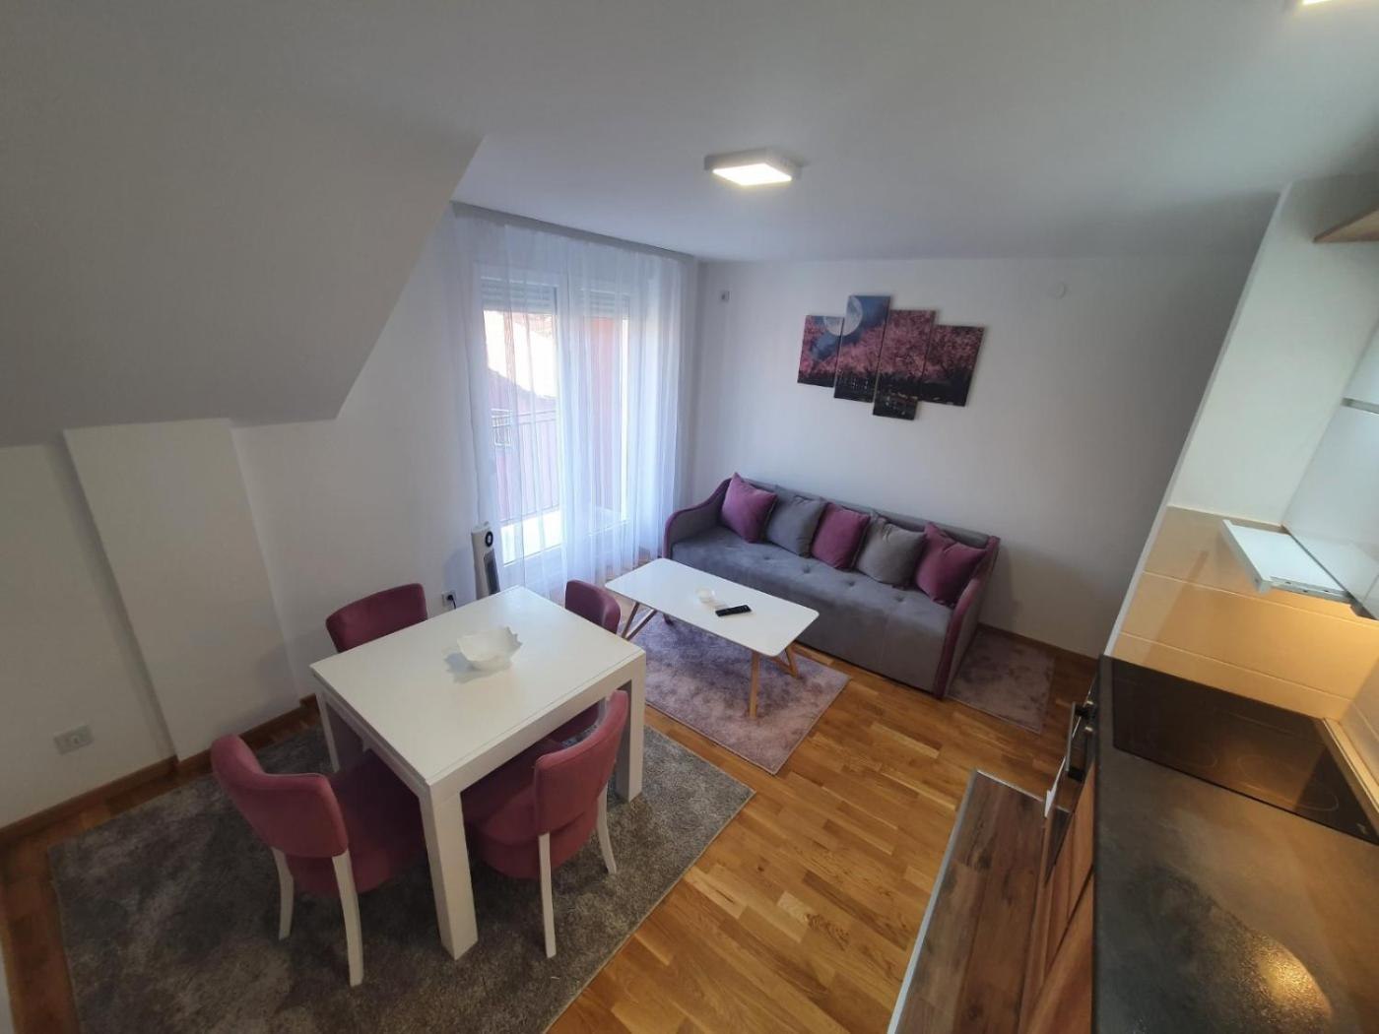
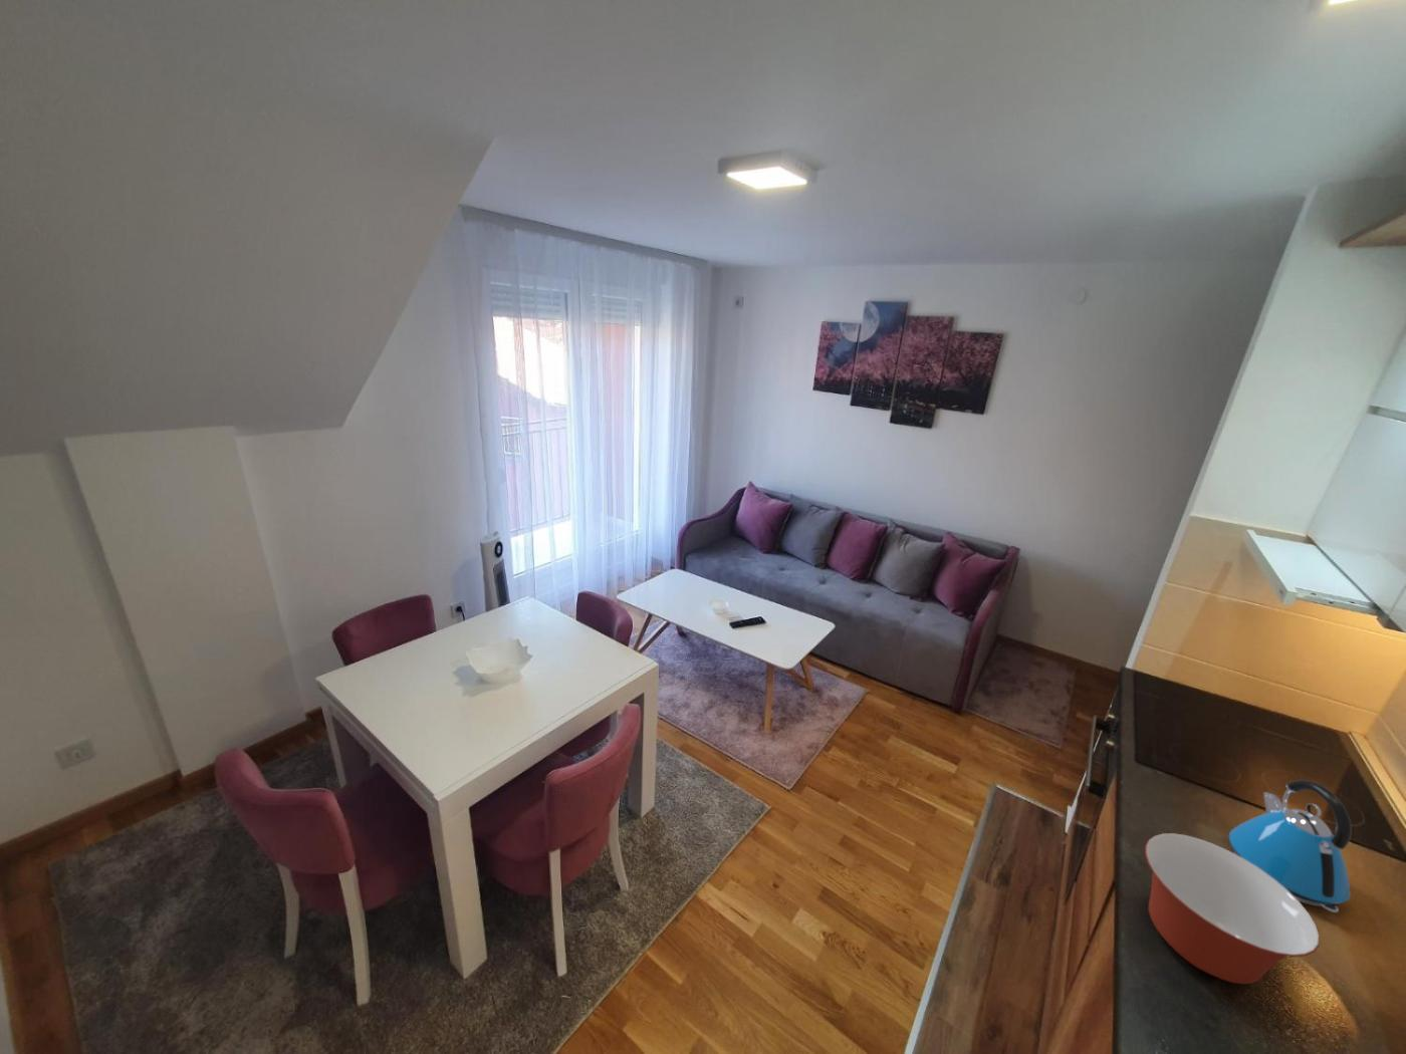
+ mixing bowl [1144,833,1321,984]
+ kettle [1228,779,1353,913]
